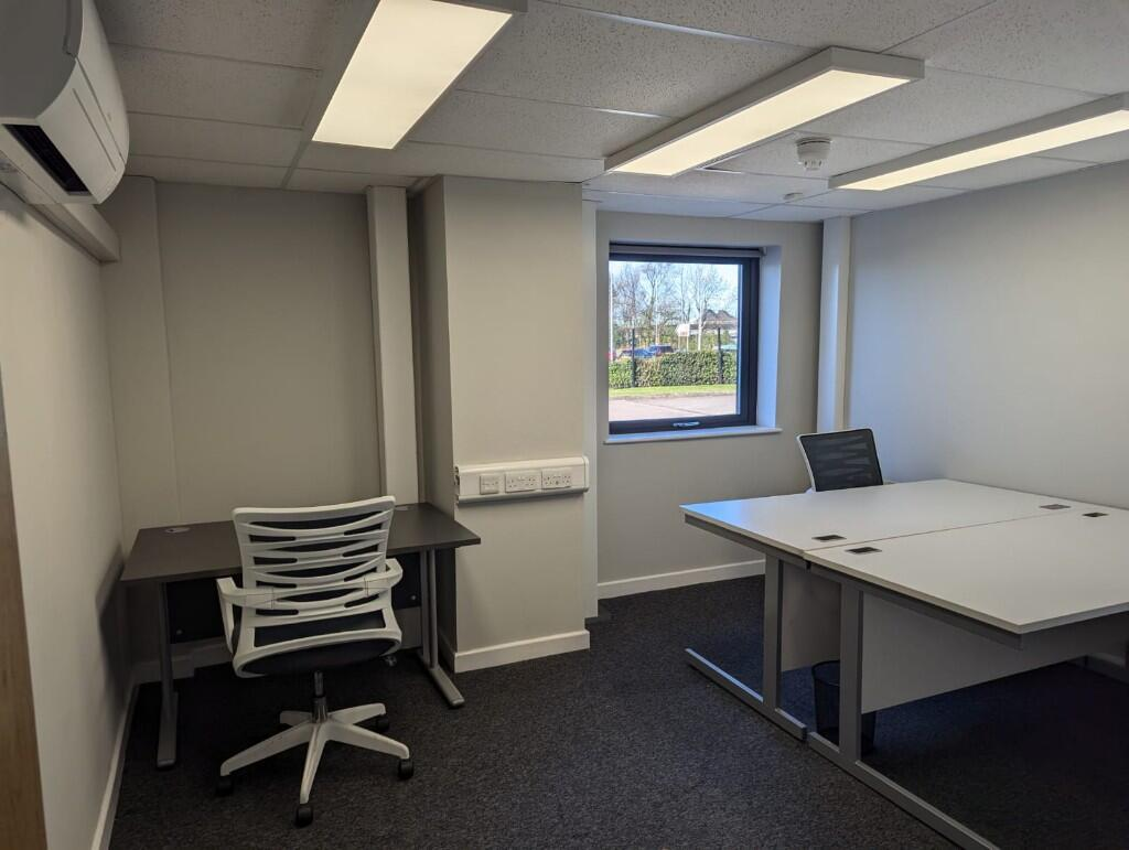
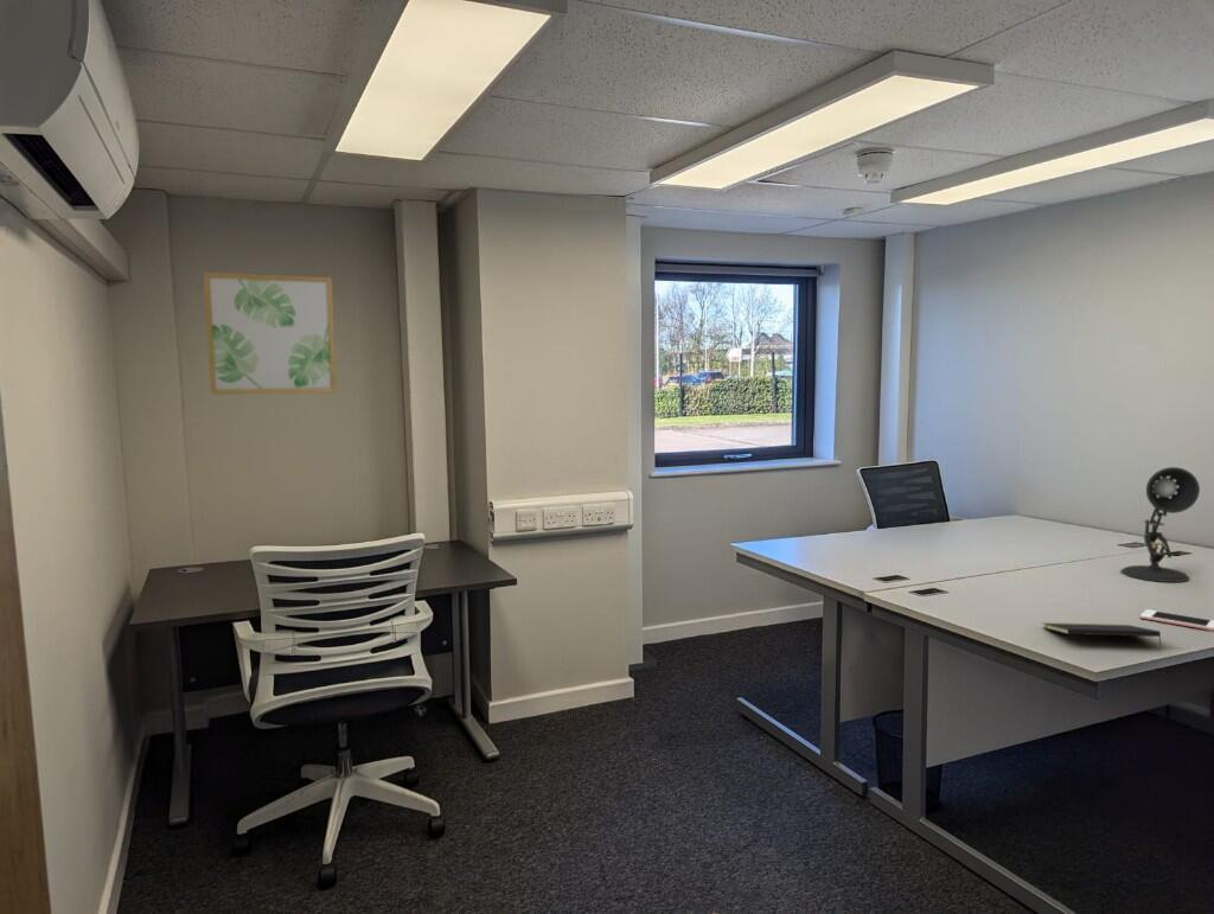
+ notepad [1041,621,1163,650]
+ cell phone [1139,608,1214,632]
+ wall art [203,271,338,396]
+ desk lamp [1119,466,1201,583]
